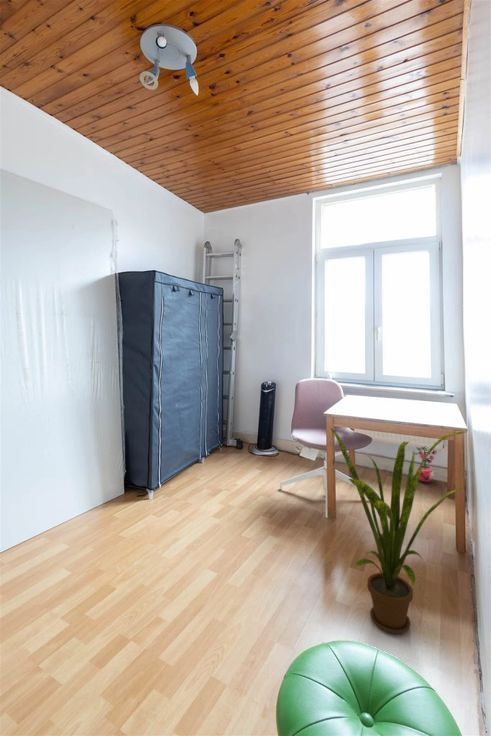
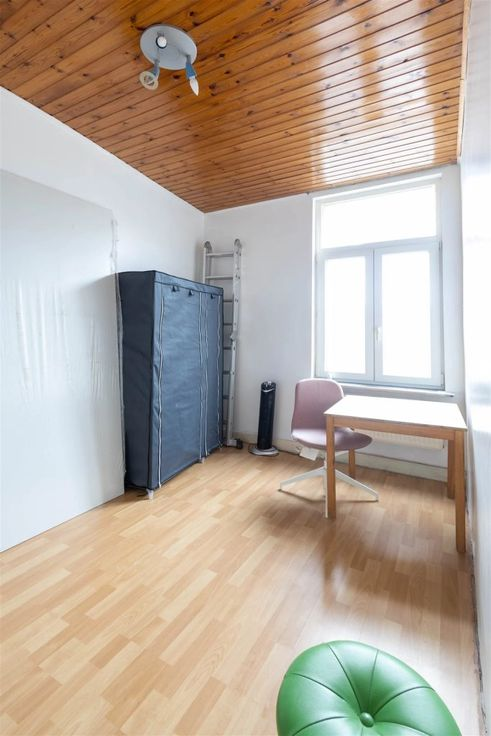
- potted plant [414,446,438,484]
- house plant [329,427,467,635]
